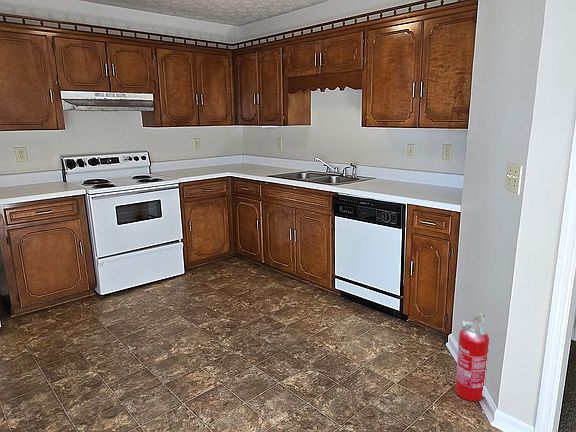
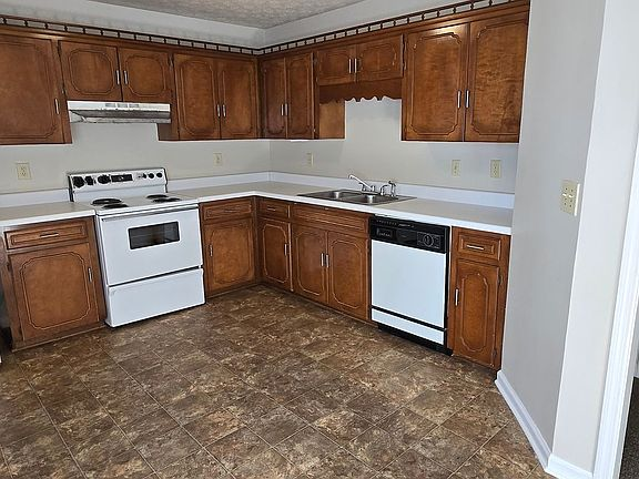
- fire extinguisher [454,312,490,402]
